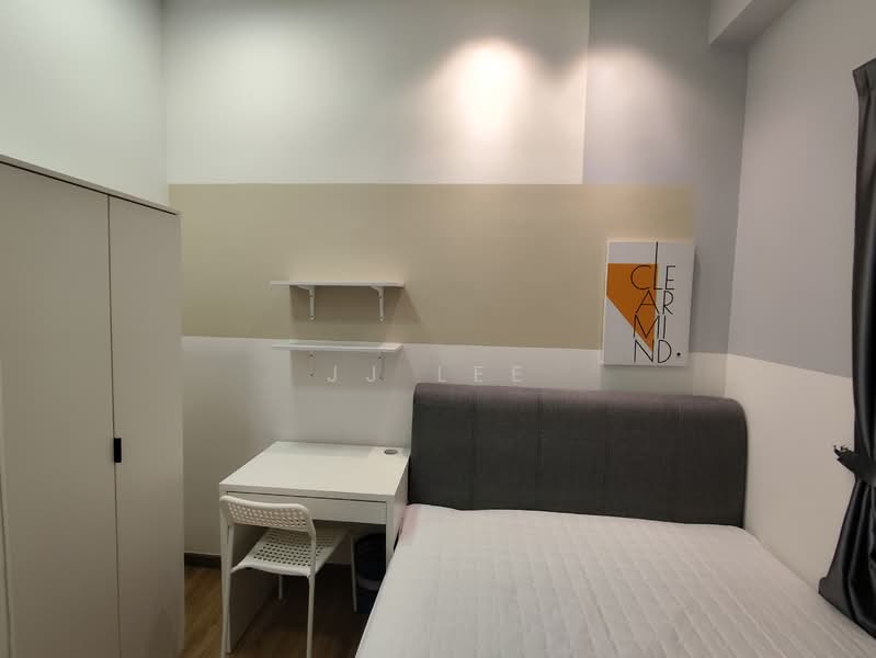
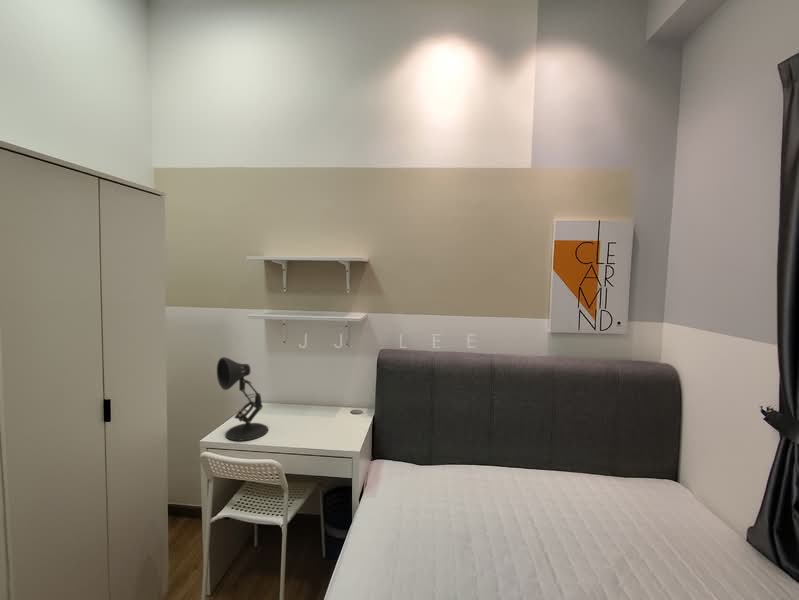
+ desk lamp [216,356,269,442]
